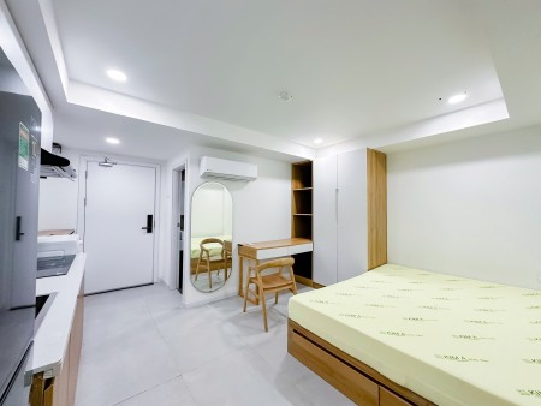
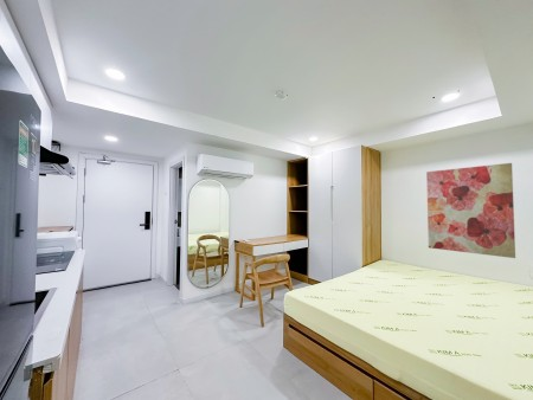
+ wall art [425,162,516,259]
